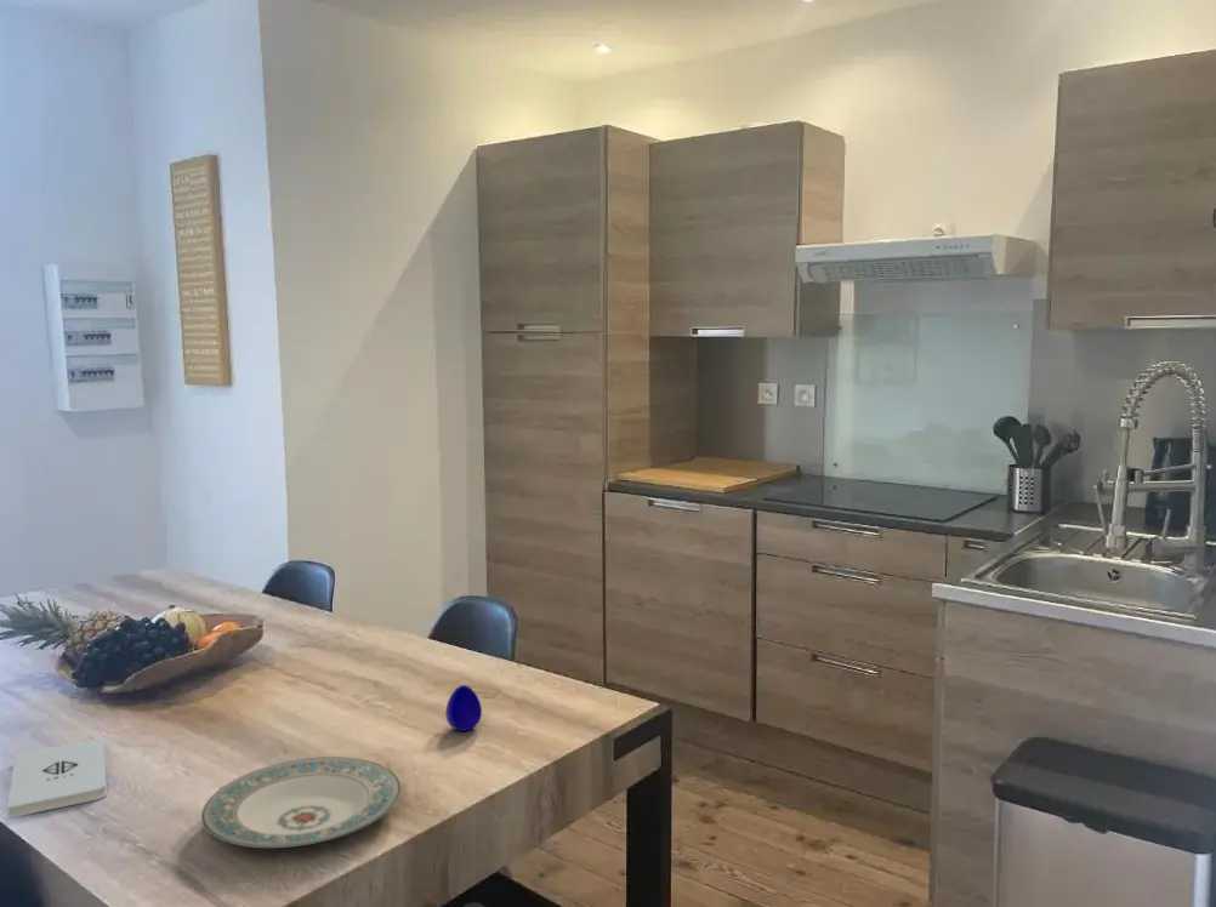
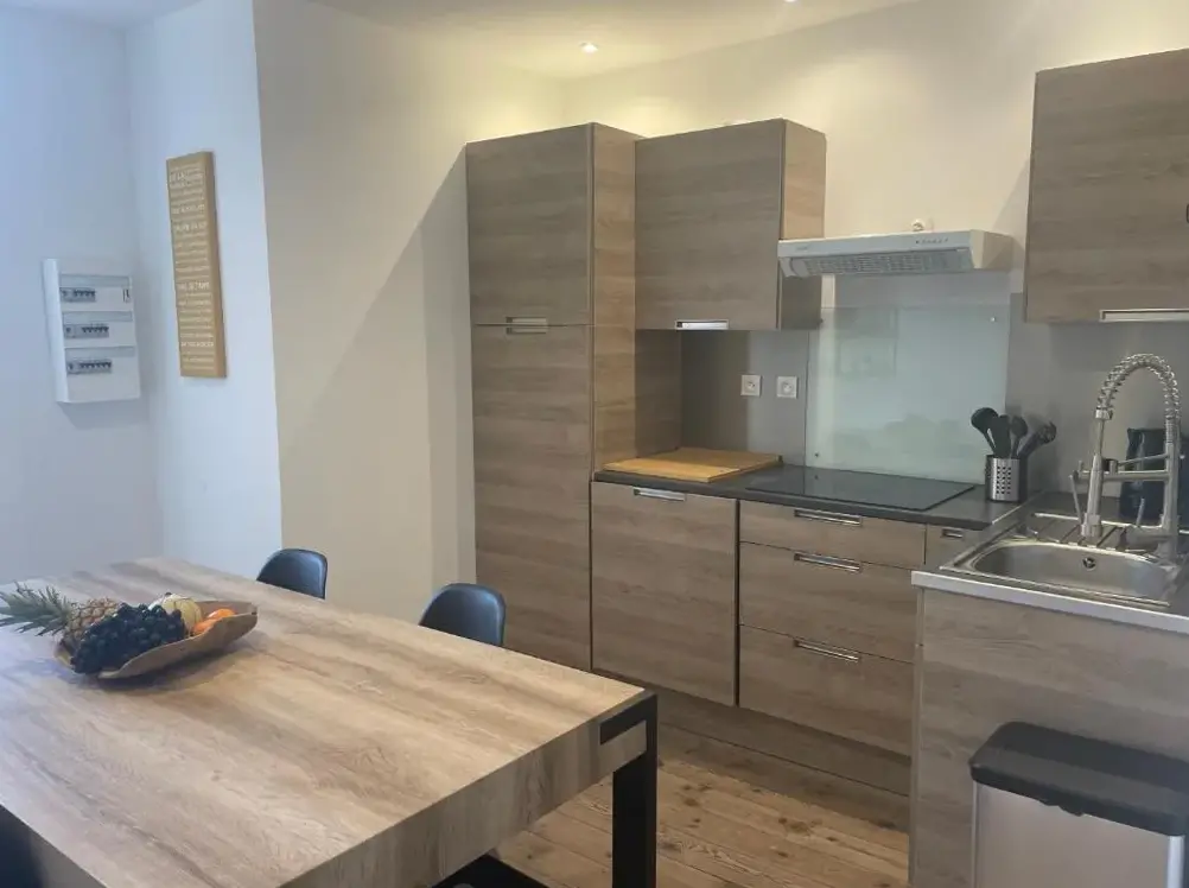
- decorative egg [444,684,483,732]
- plate [200,755,402,849]
- notepad [6,737,108,820]
